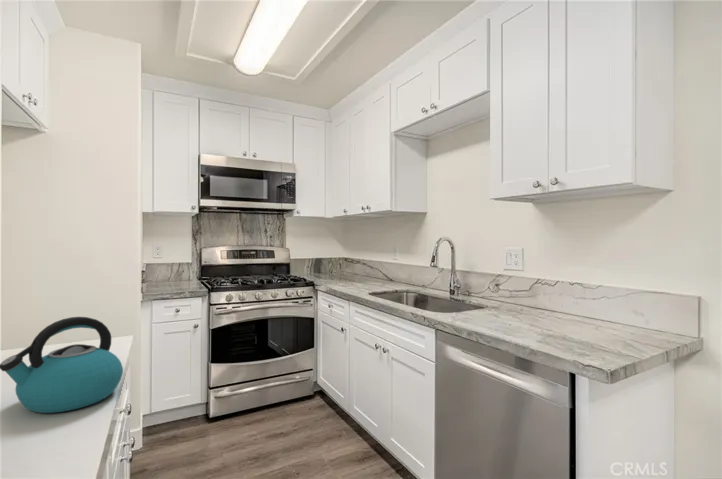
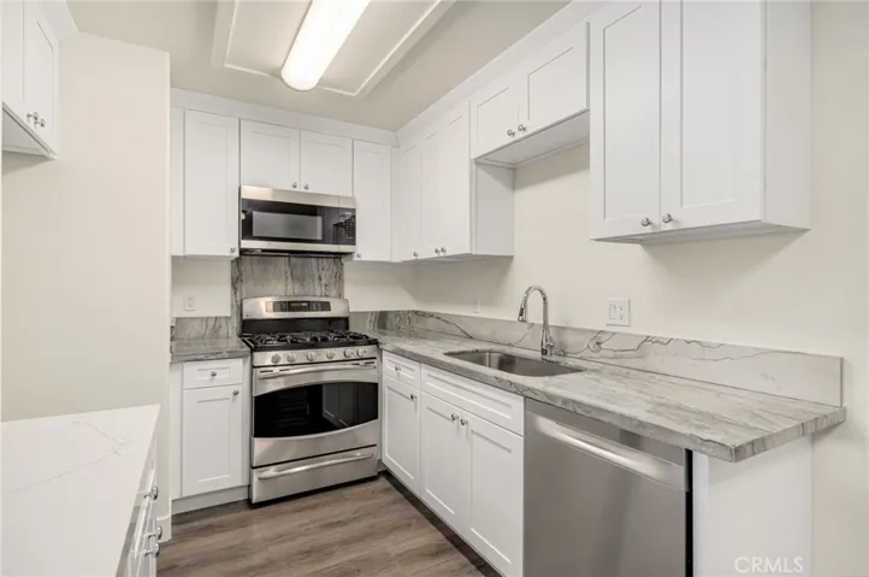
- kettle [0,316,124,414]
